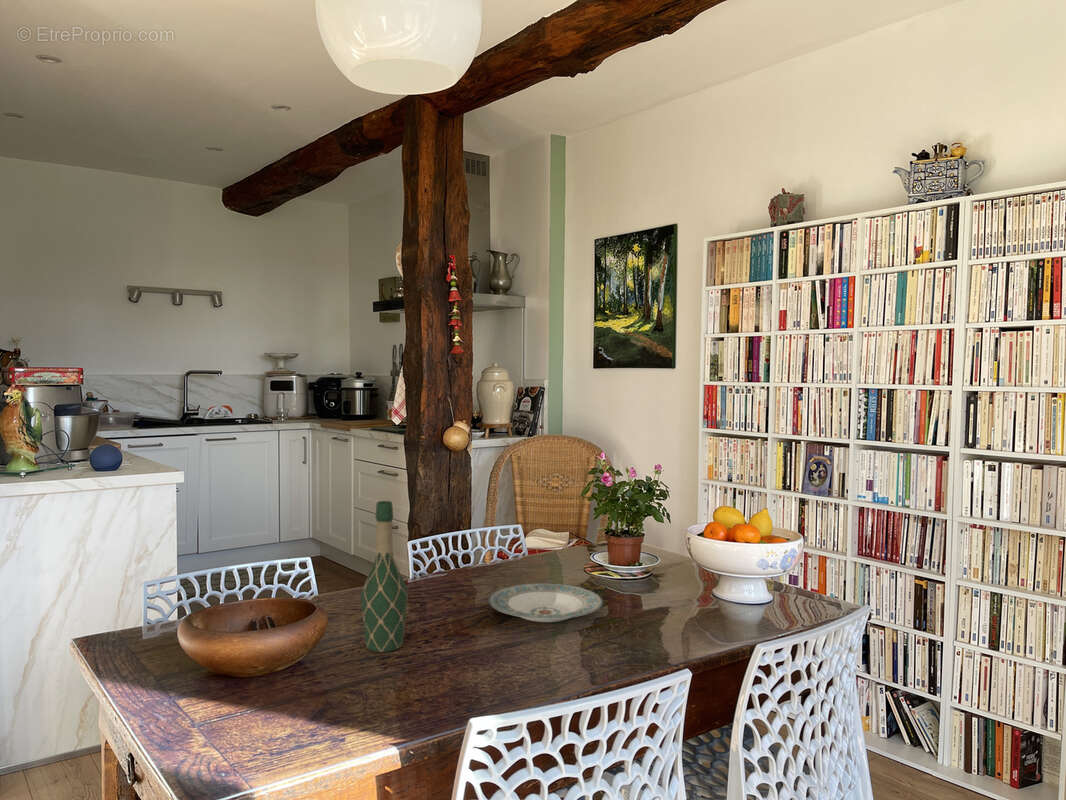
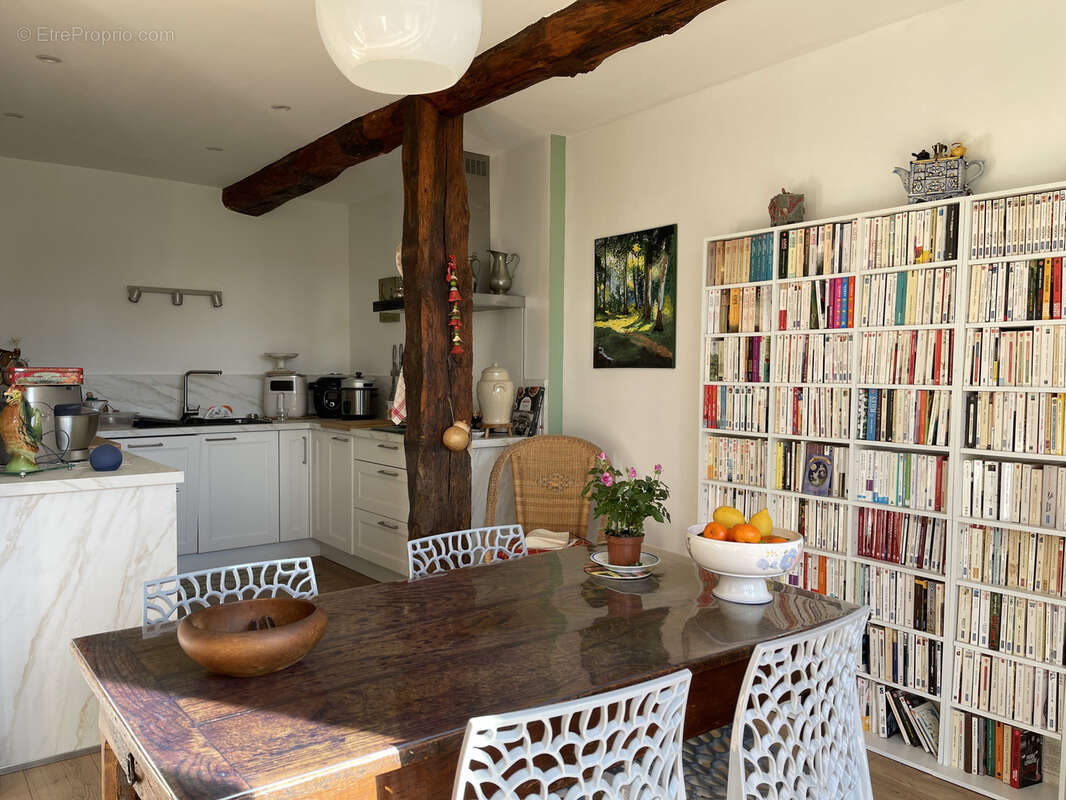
- plate [488,582,604,623]
- wine bottle [360,500,409,653]
